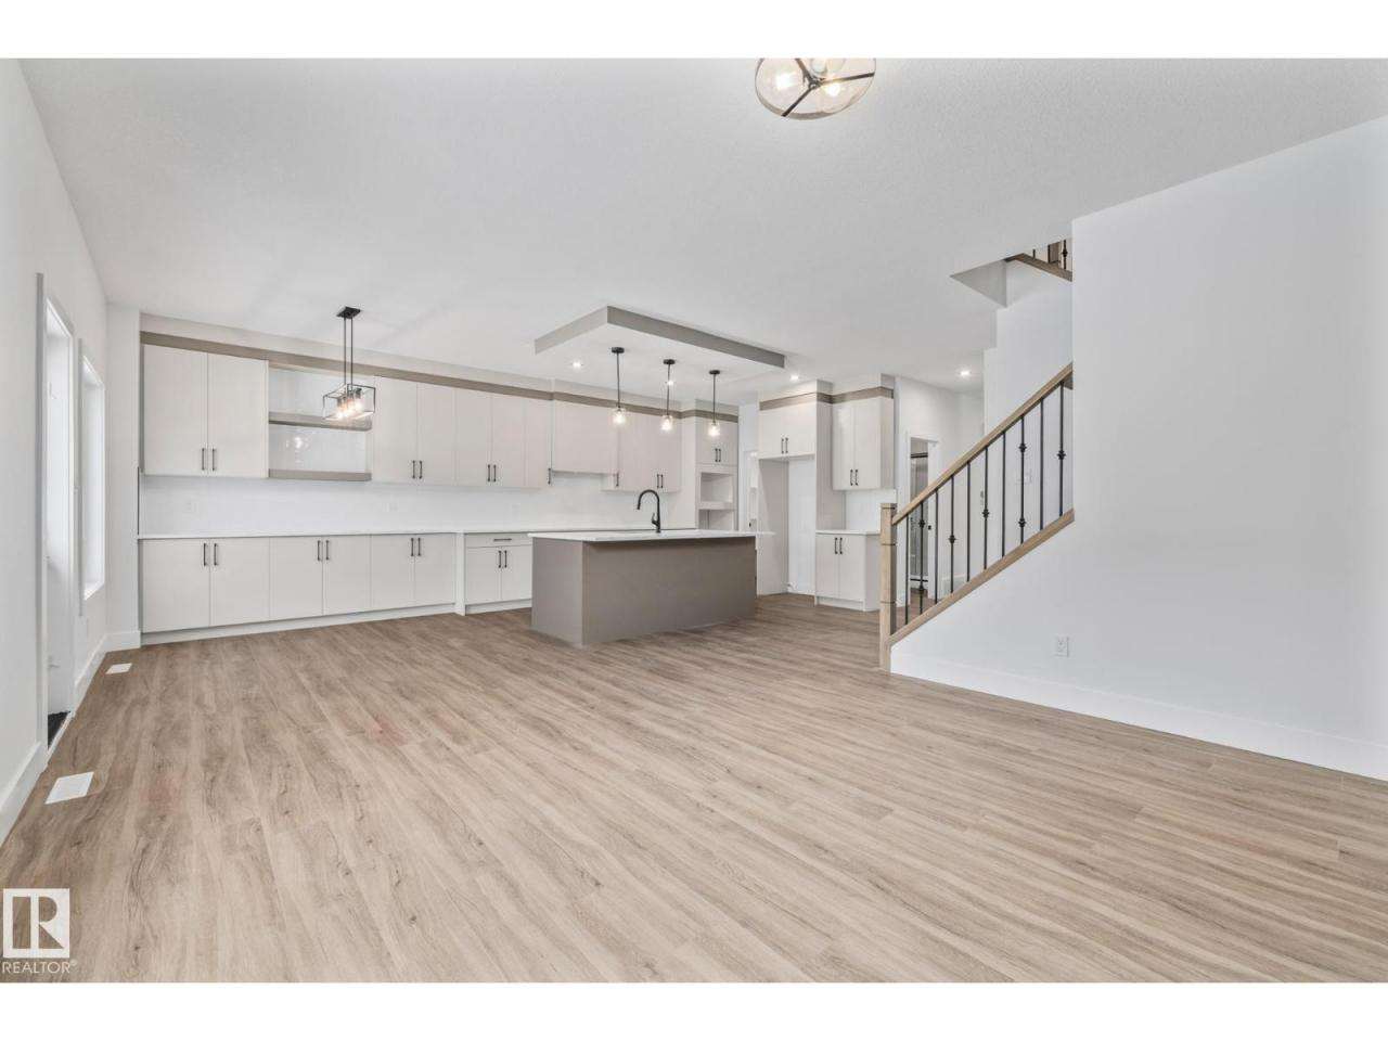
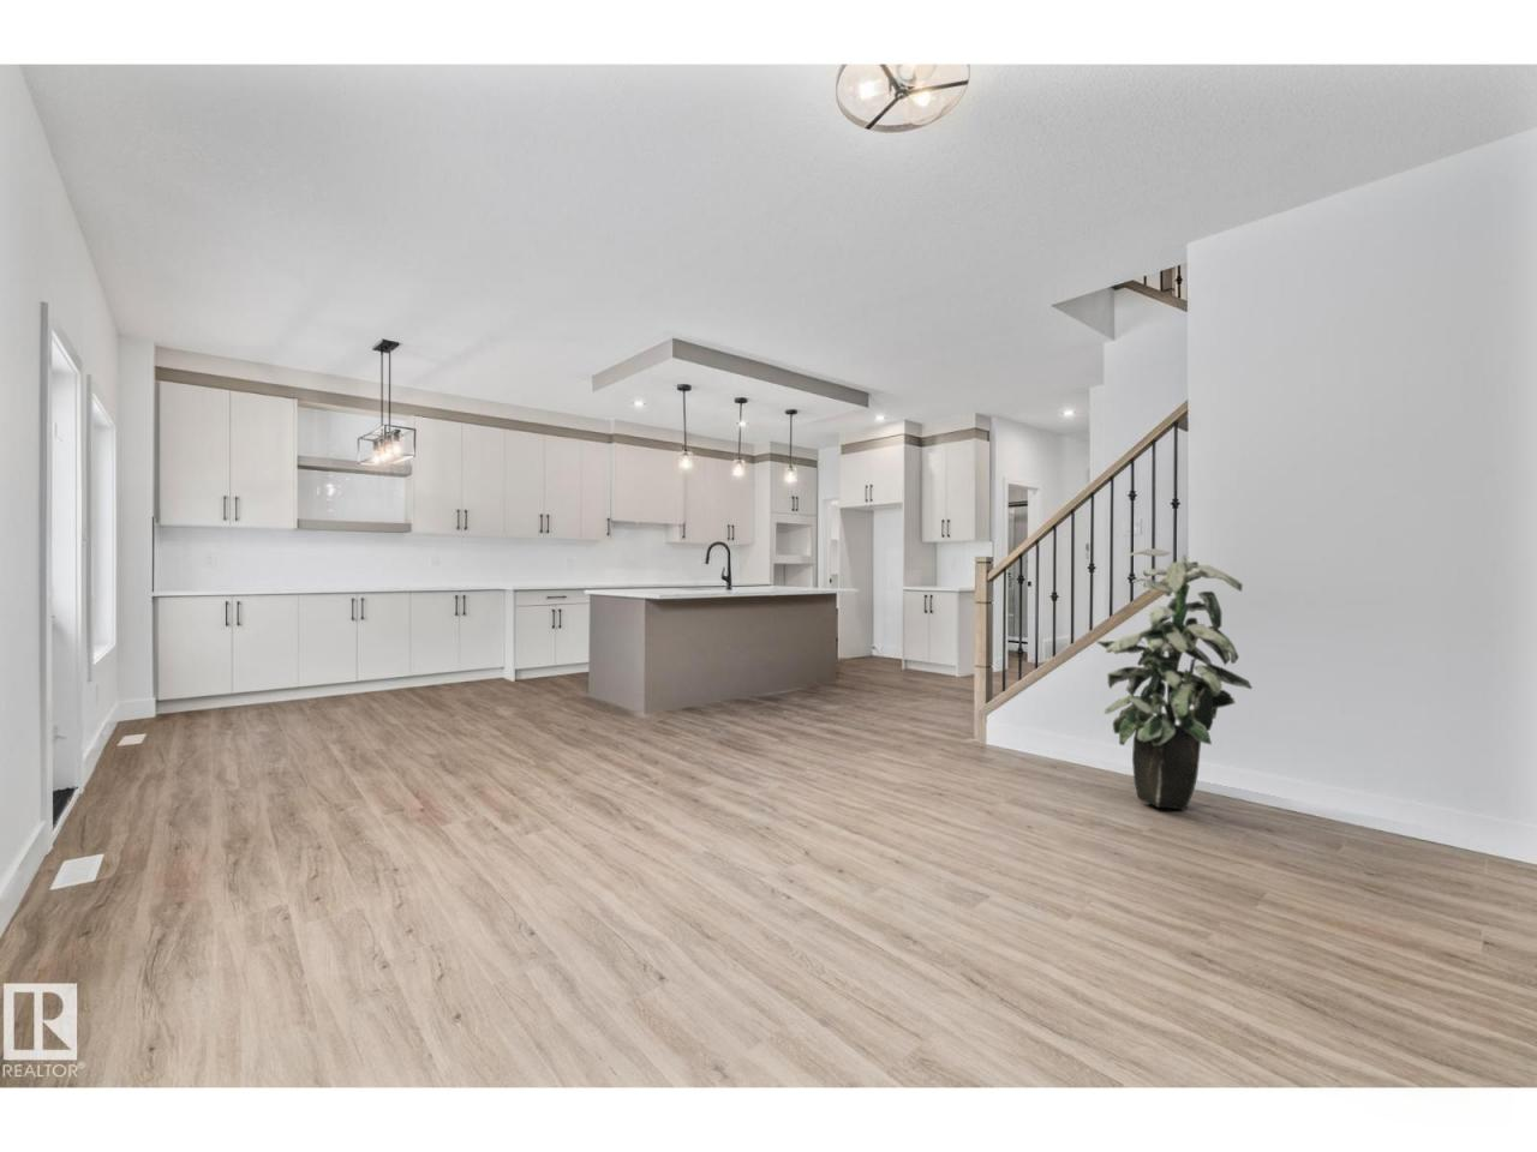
+ indoor plant [1095,547,1254,811]
